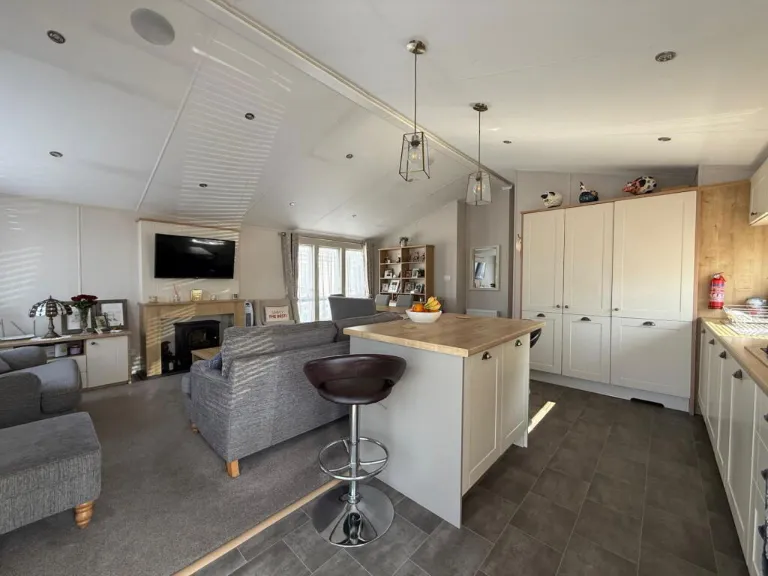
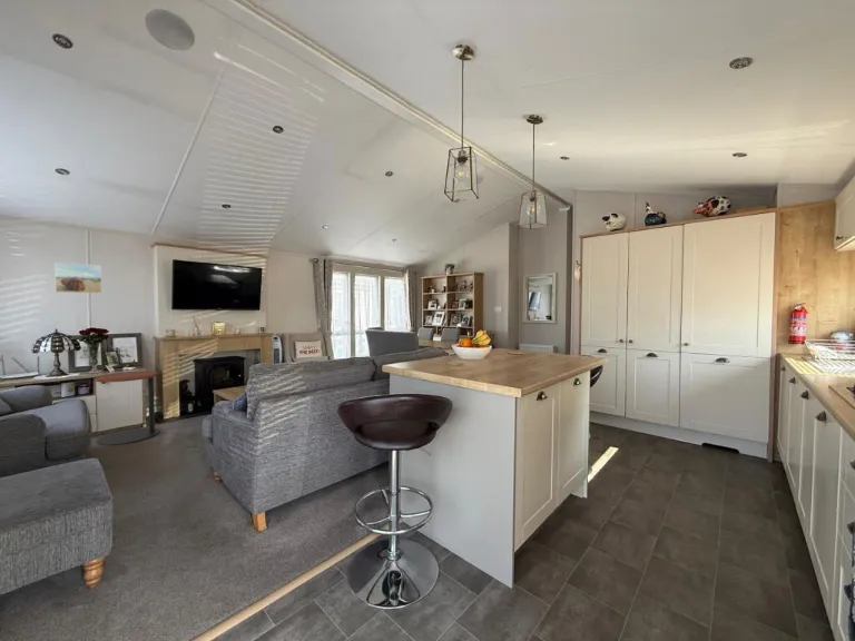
+ side table [94,371,160,446]
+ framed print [53,262,102,295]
